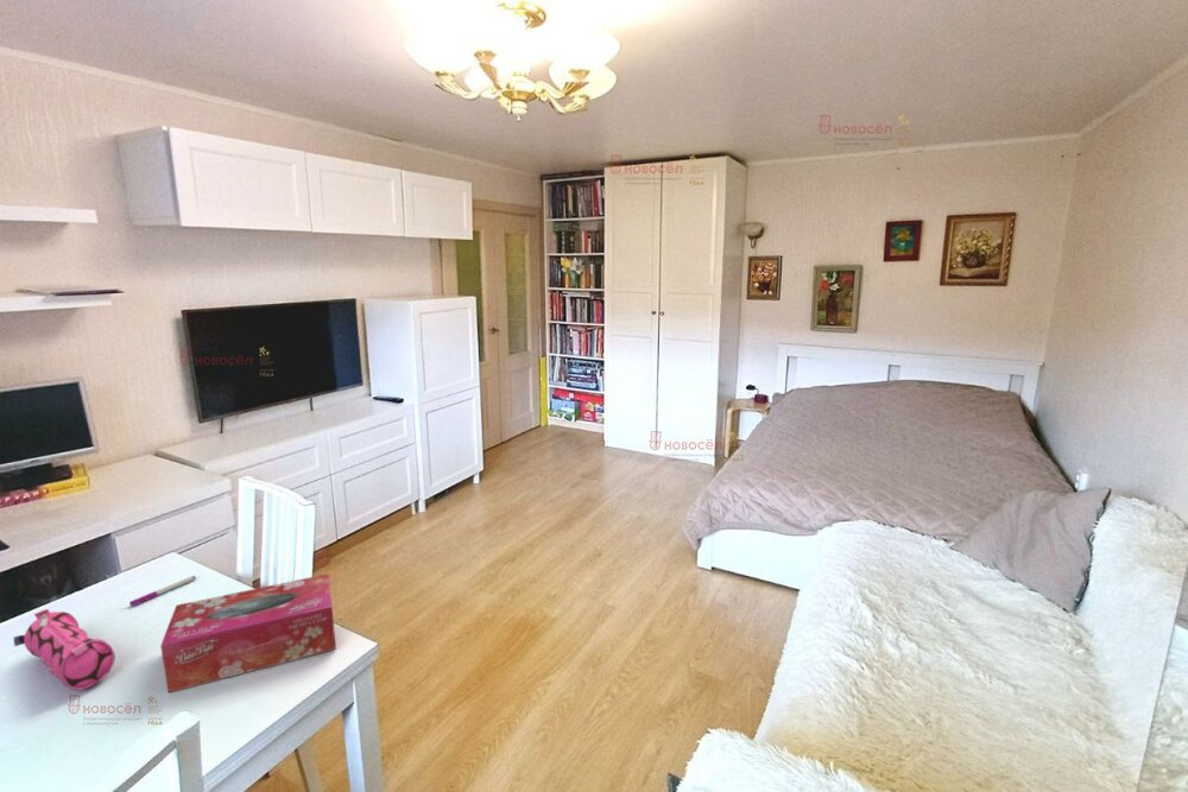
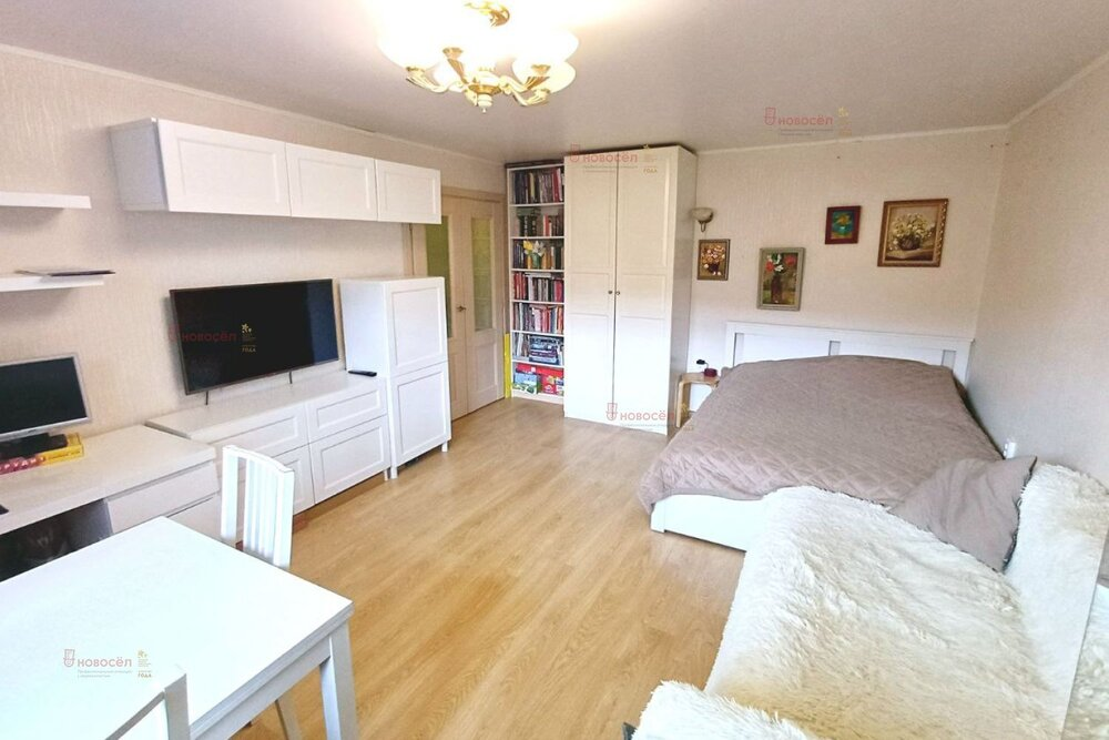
- pencil case [13,608,116,691]
- pen [128,575,197,608]
- tissue box [159,572,337,693]
